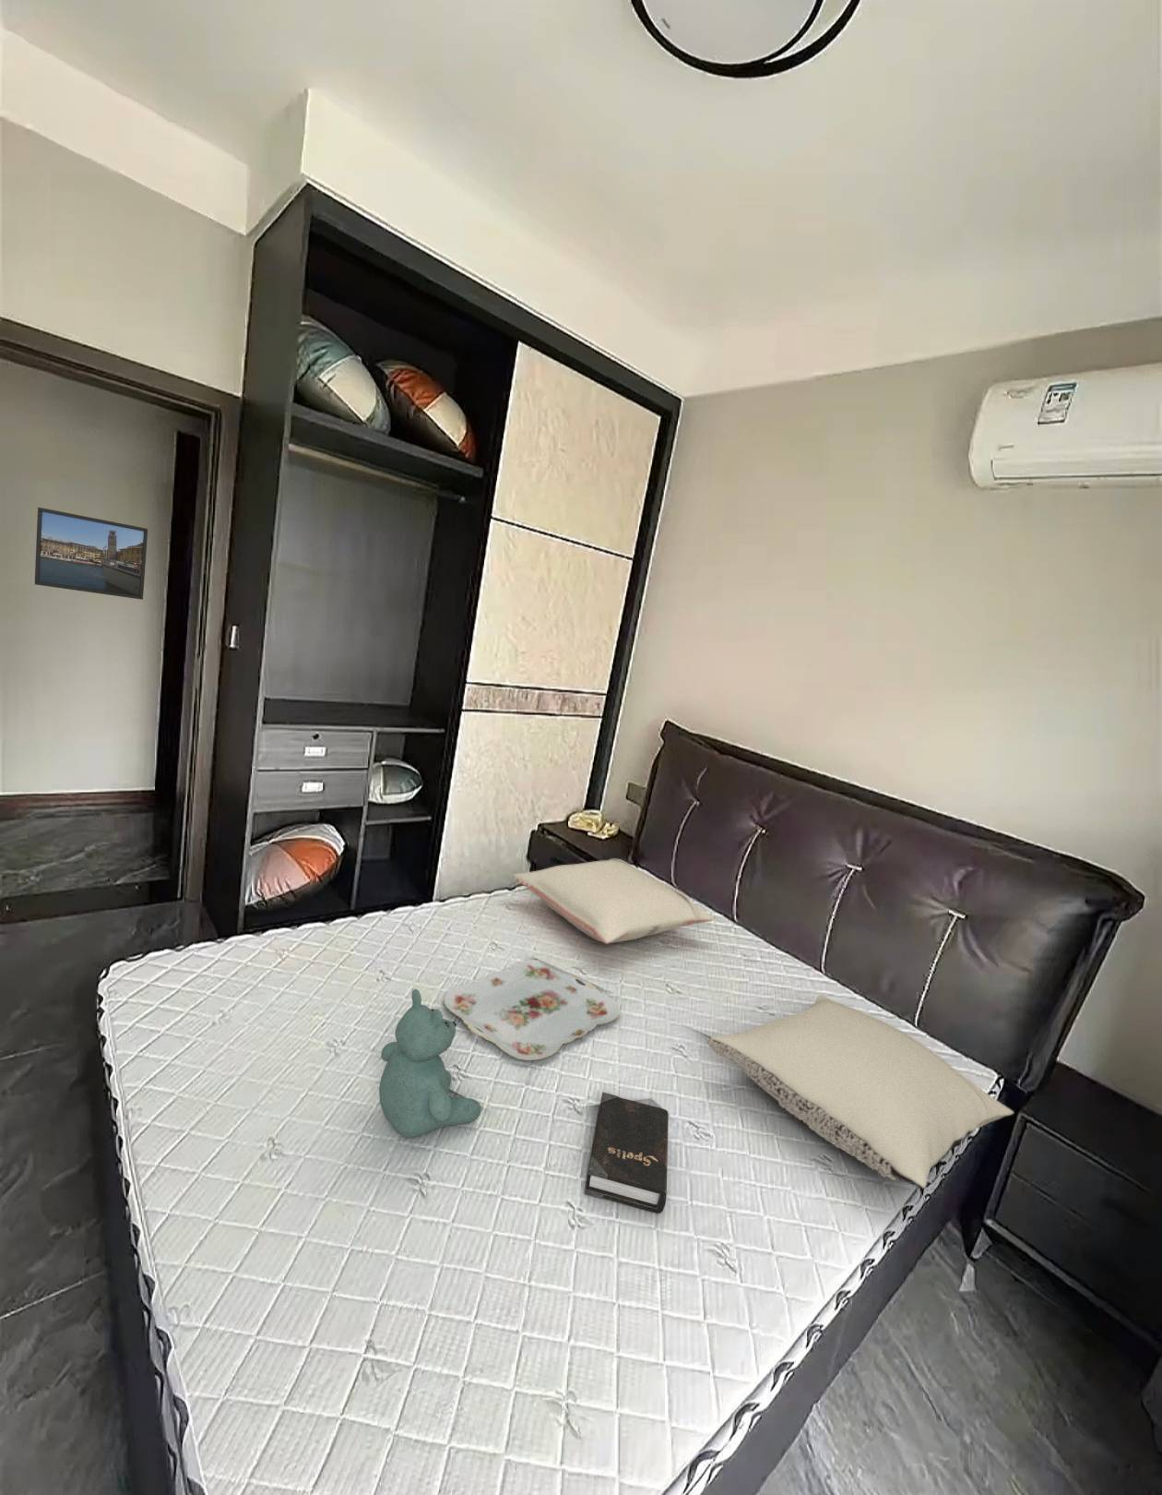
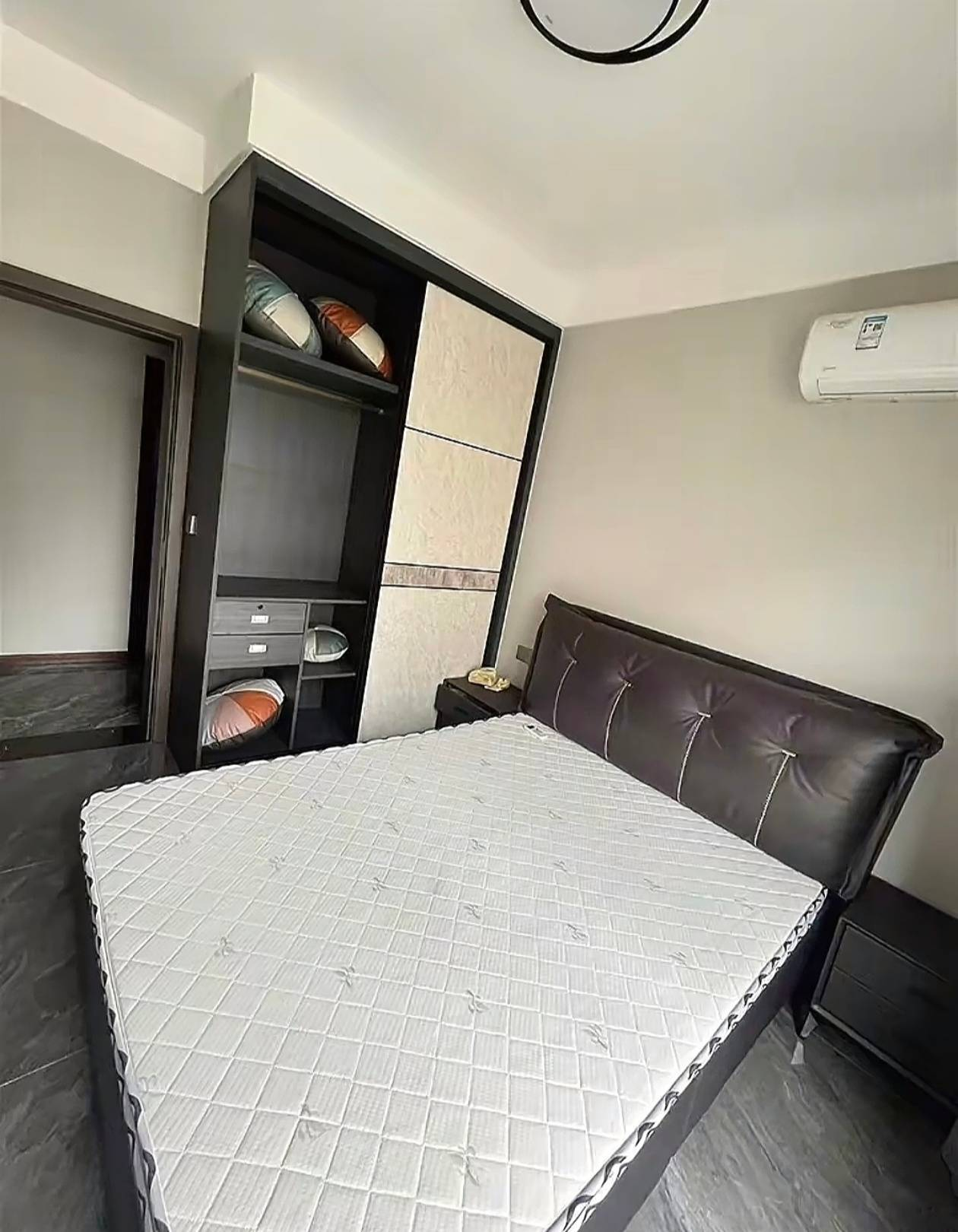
- pillow [512,858,714,945]
- stuffed bear [378,988,482,1138]
- hardback book [583,1091,670,1215]
- serving tray [444,959,621,1062]
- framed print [34,507,148,601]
- pillow [706,994,1014,1189]
